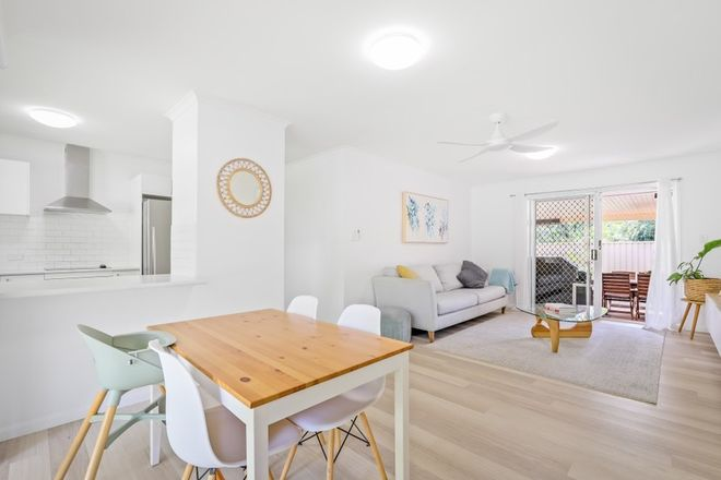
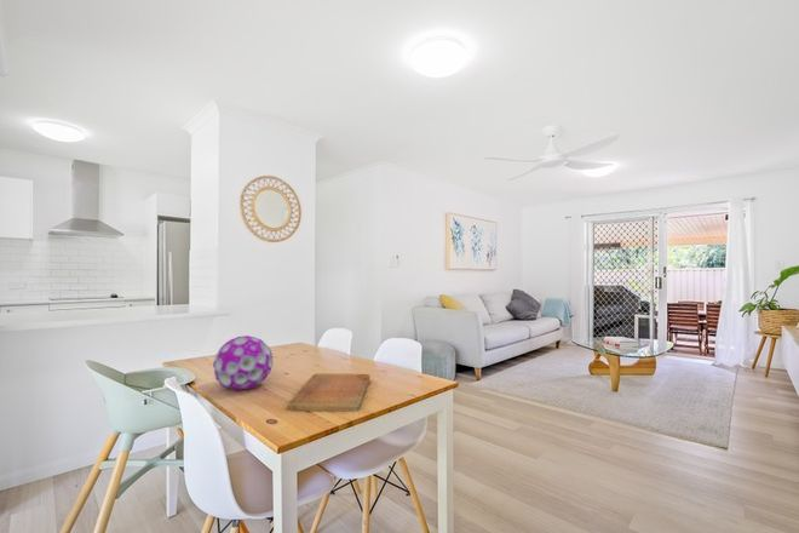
+ cutting board [286,372,372,413]
+ decorative ball [212,334,275,391]
